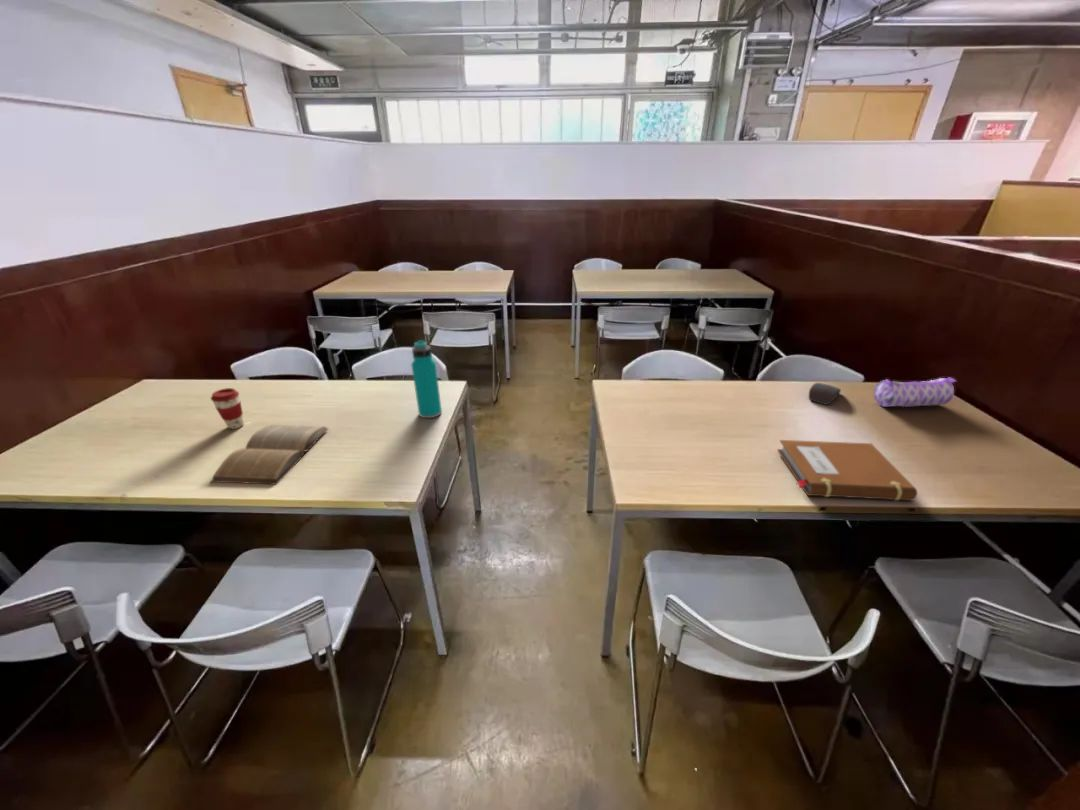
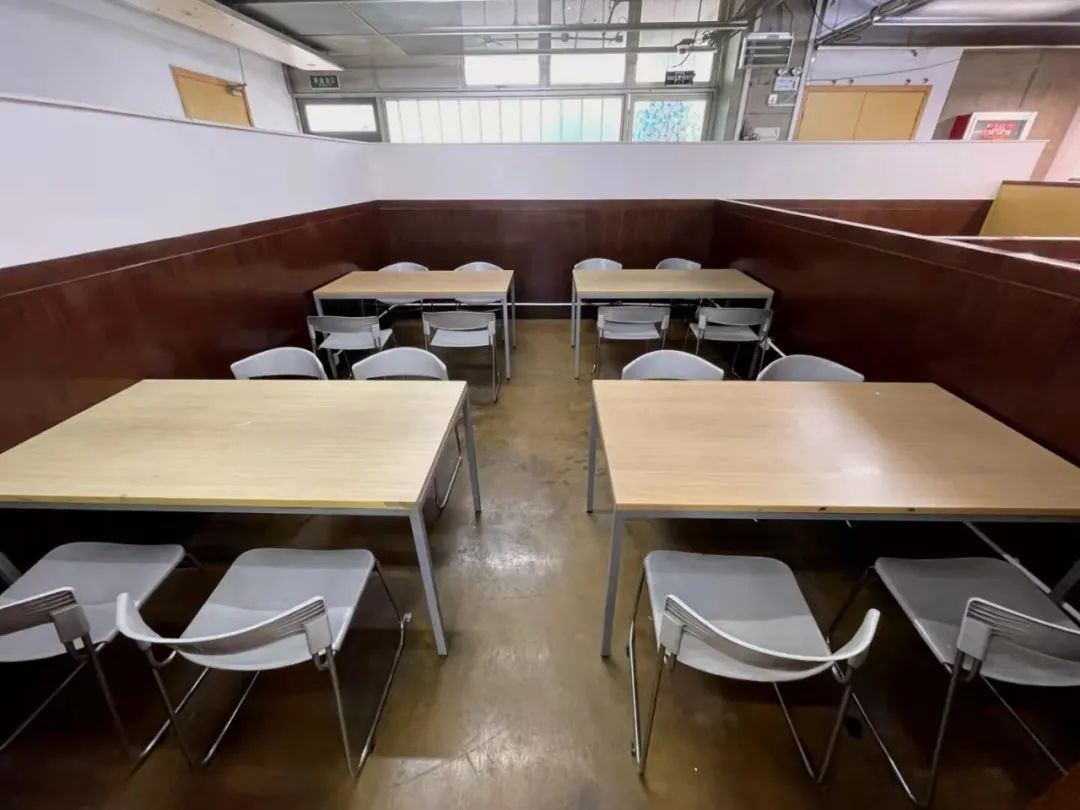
- computer mouse [808,382,842,406]
- book [209,424,329,486]
- coffee cup [210,387,245,430]
- water bottle [410,339,443,419]
- pencil case [873,377,957,408]
- notebook [776,439,918,502]
